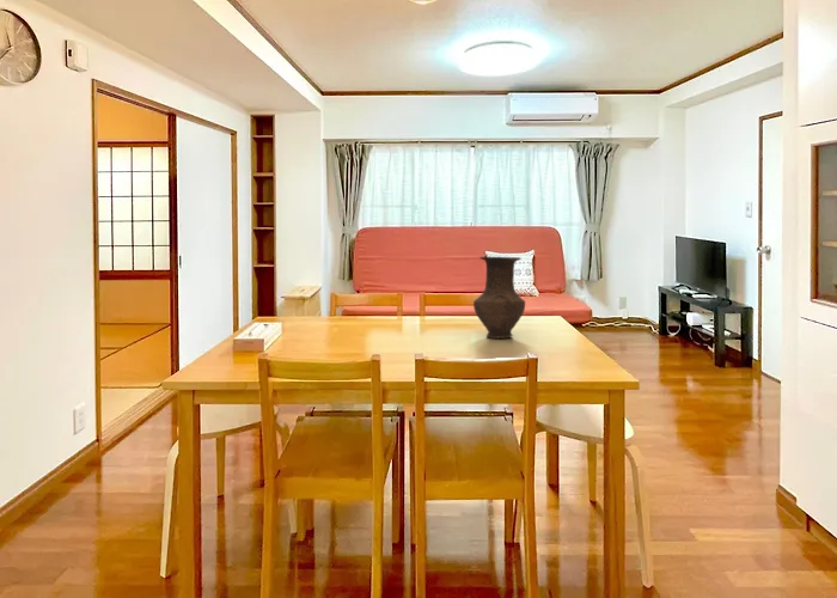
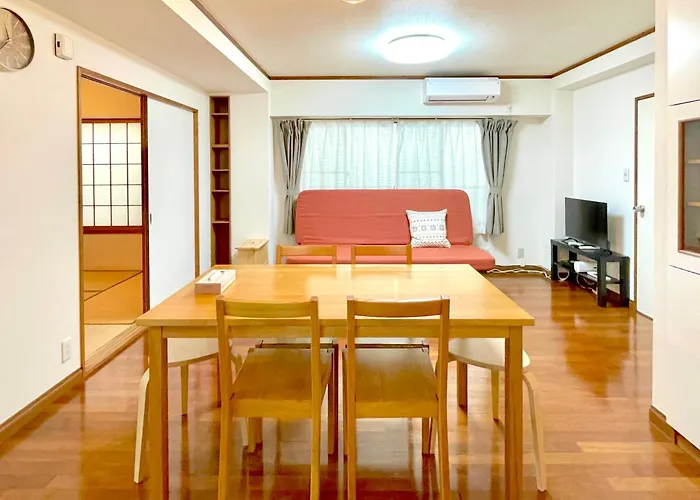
- vase [472,256,526,340]
